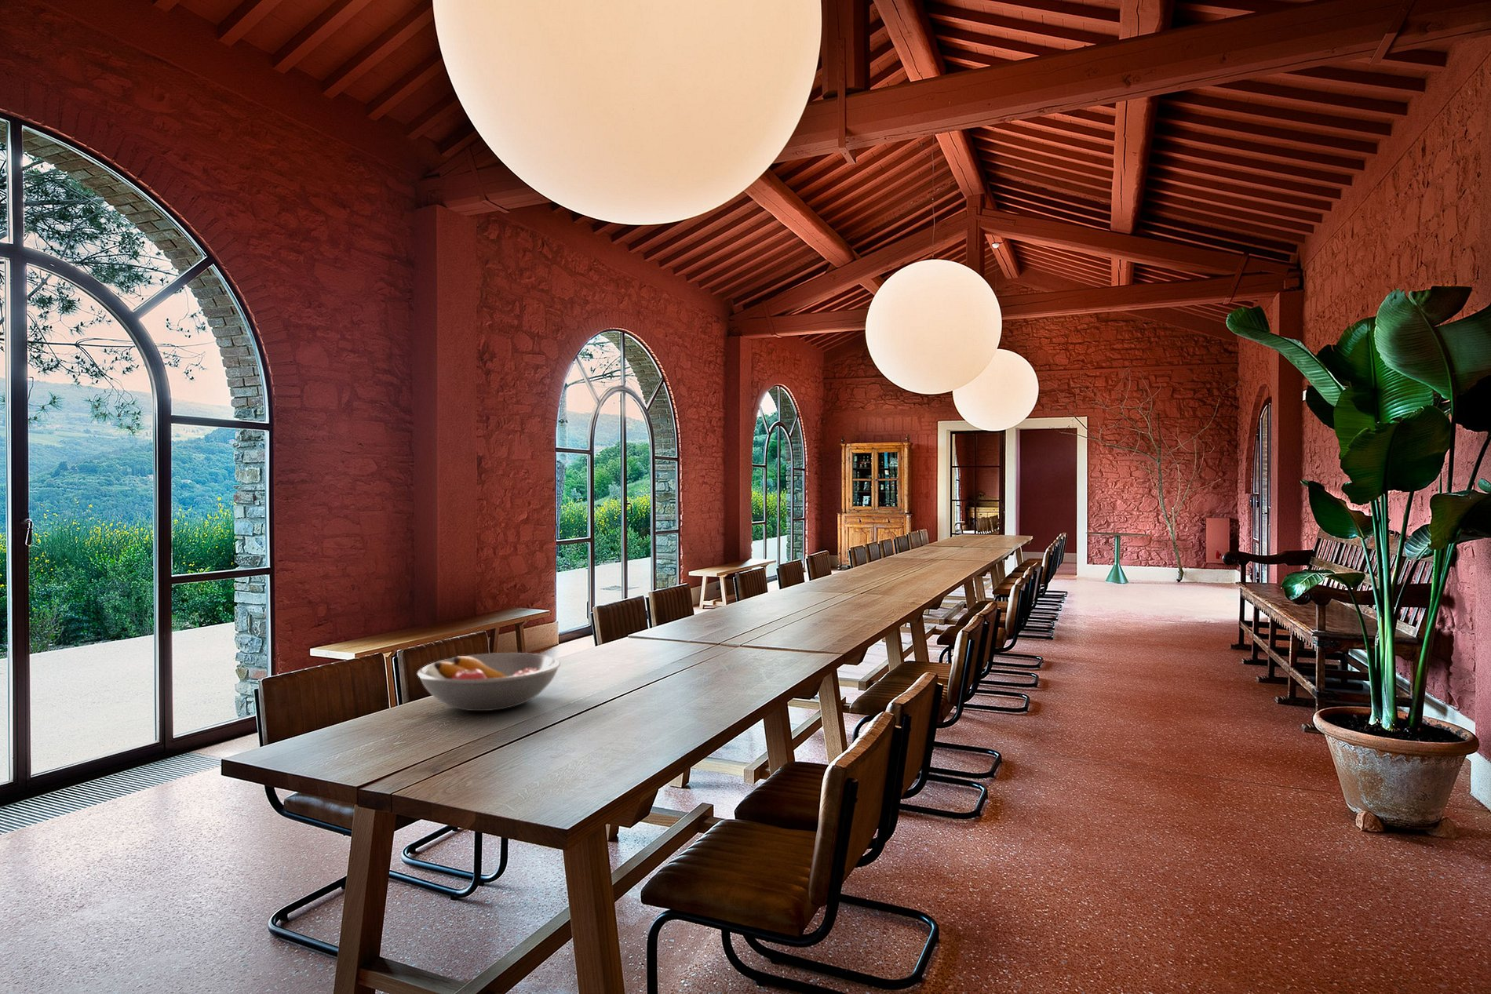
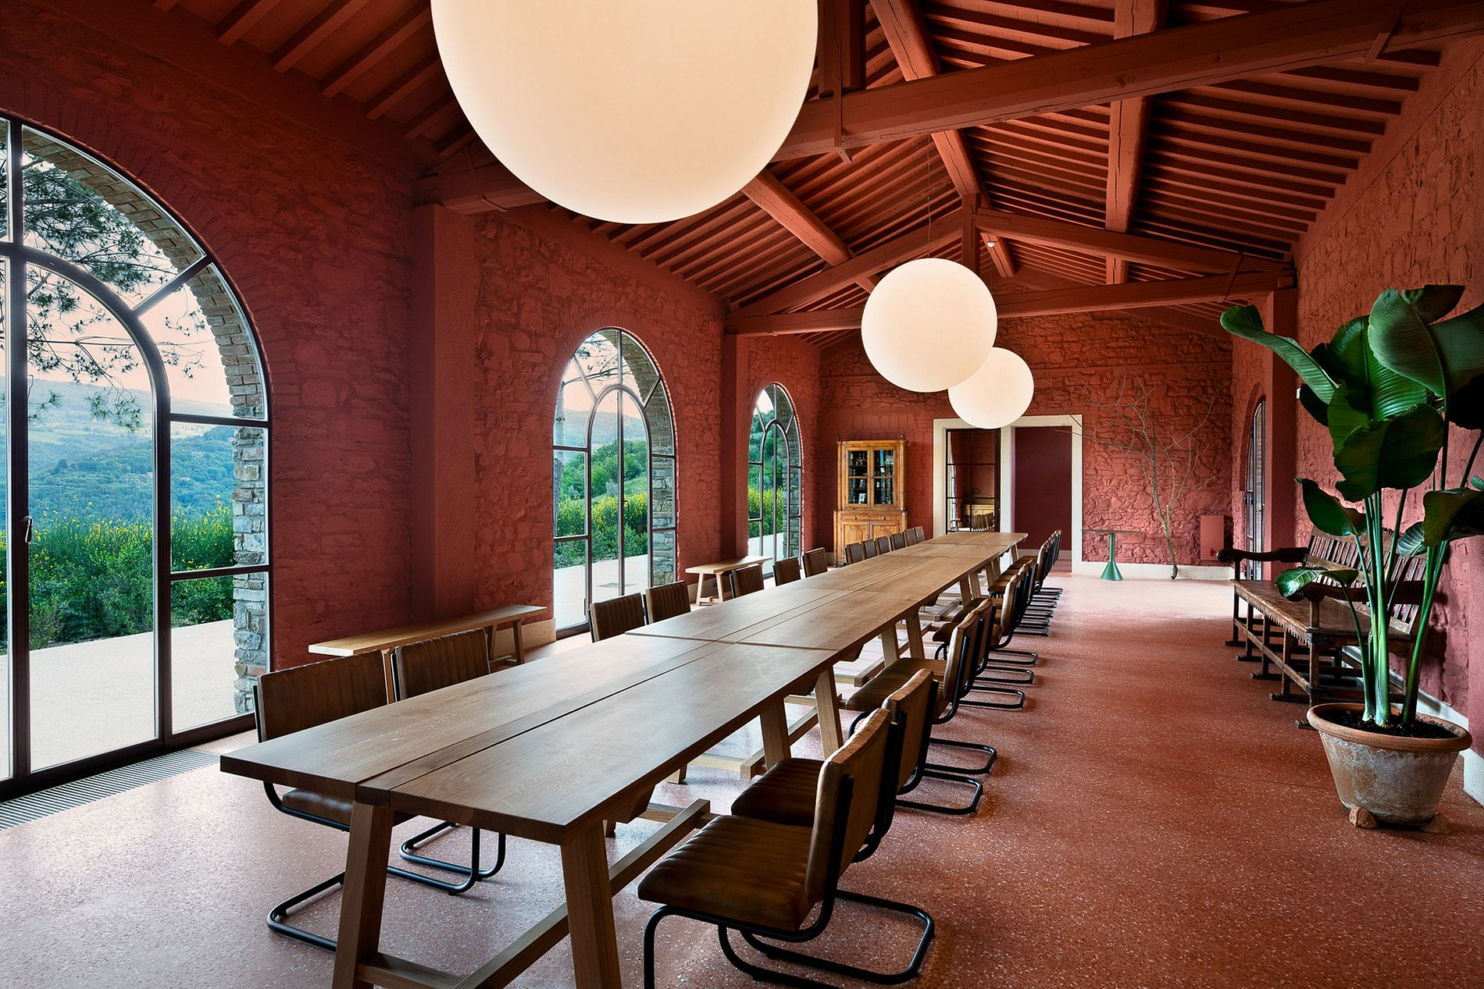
- fruit bowl [417,652,561,711]
